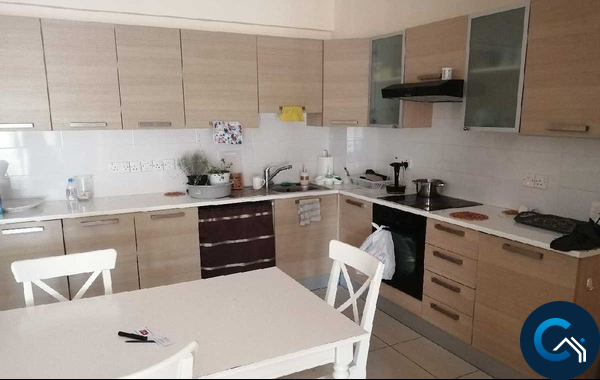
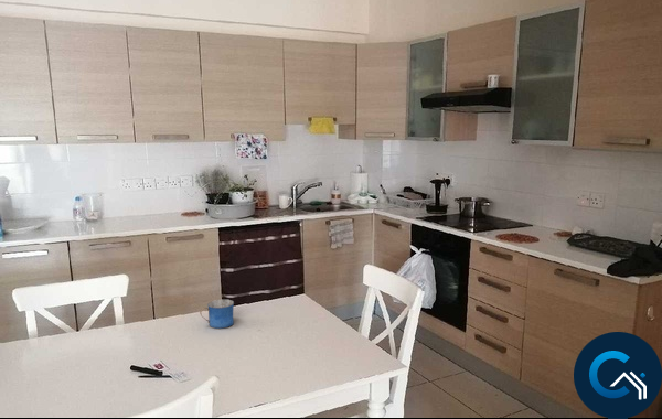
+ mug [199,298,235,330]
